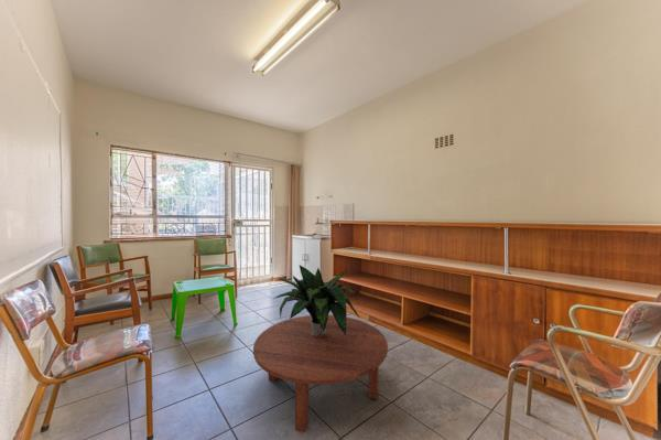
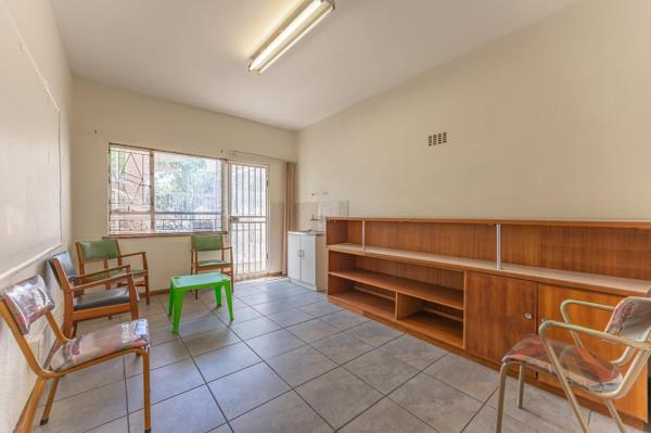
- potted plant [272,264,360,336]
- coffee table [252,314,389,433]
